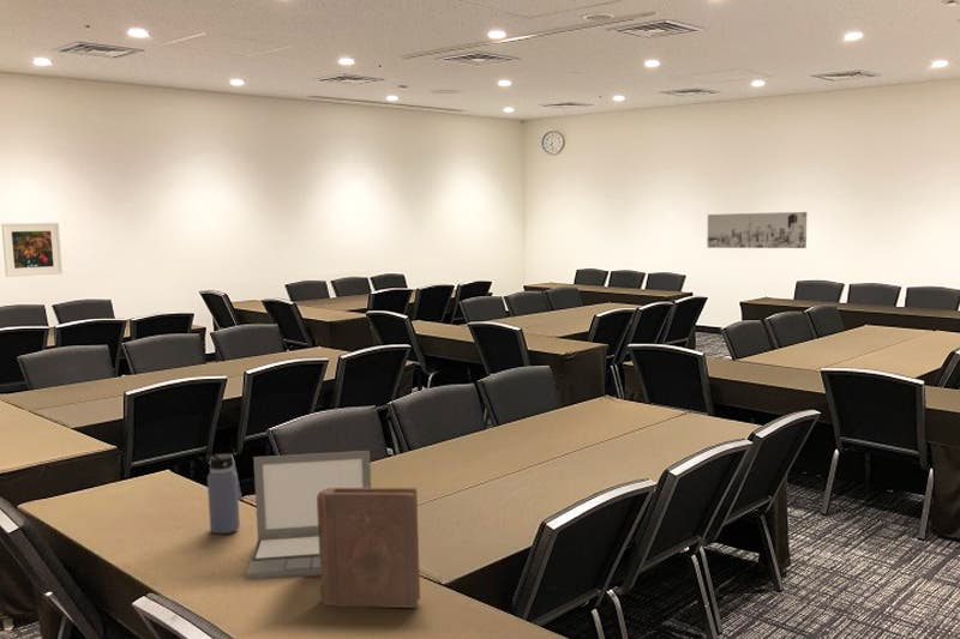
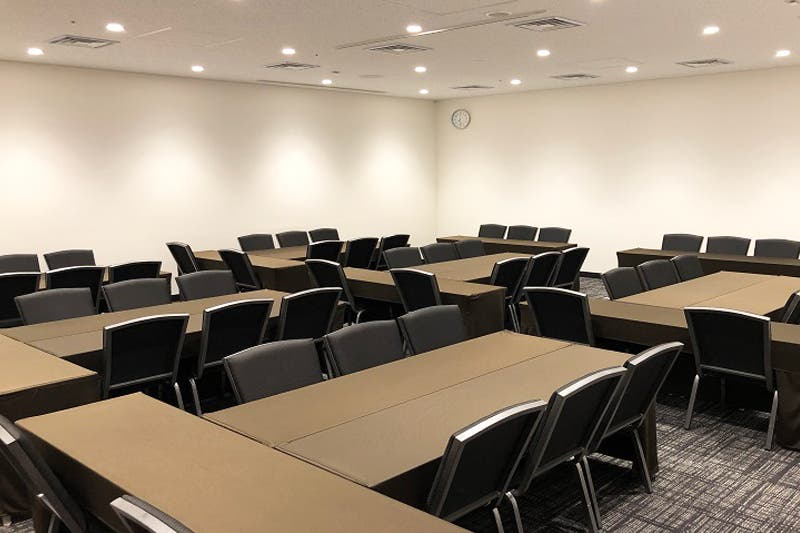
- water bottle [202,447,241,535]
- wall art [706,211,808,249]
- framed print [0,222,64,278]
- book [317,487,421,609]
- laptop [245,450,372,580]
